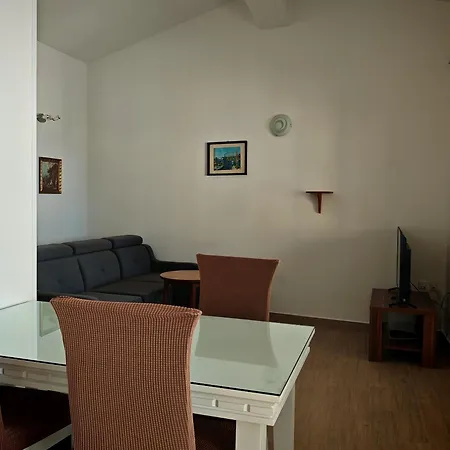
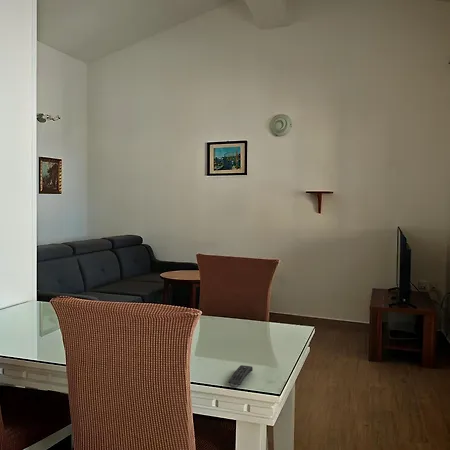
+ remote control [228,364,254,389]
